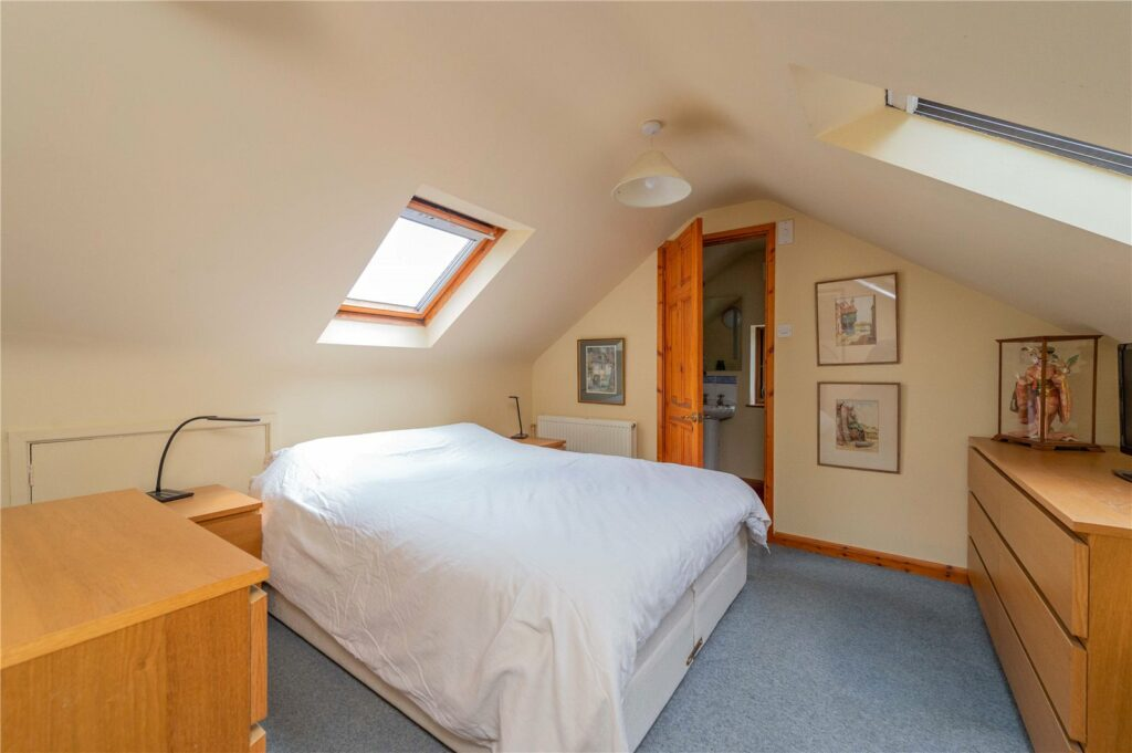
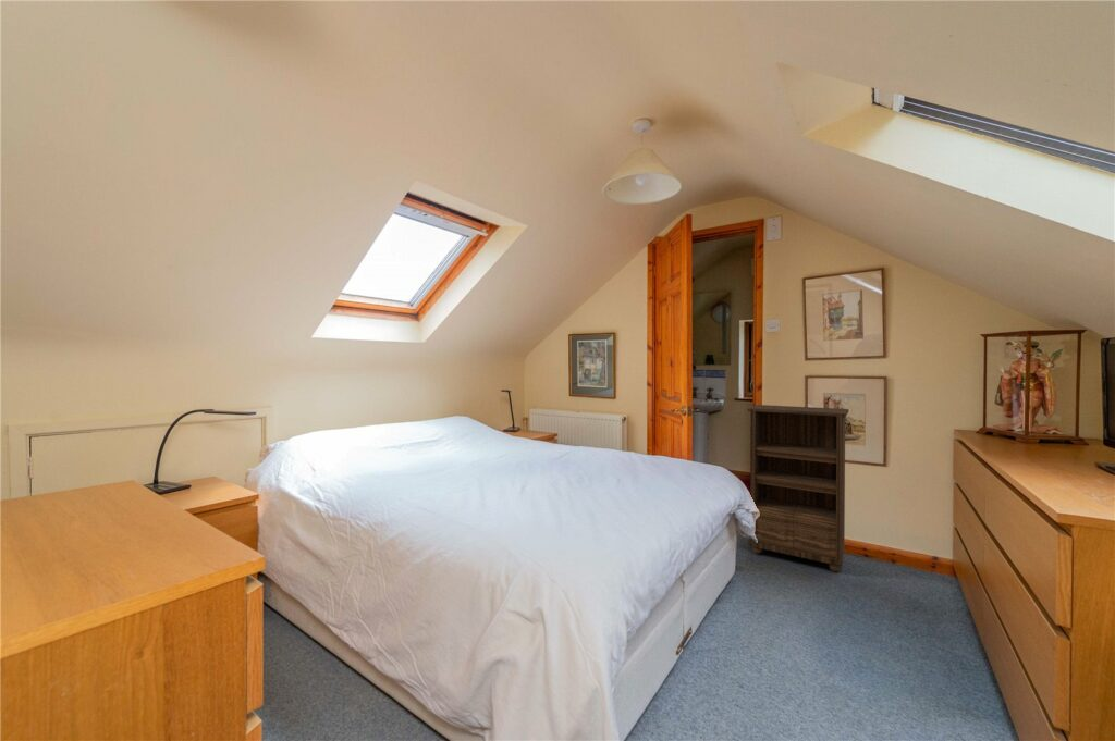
+ bookshelf [747,404,849,572]
